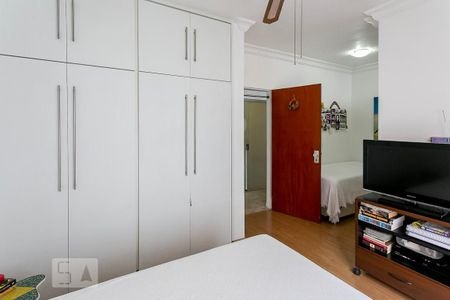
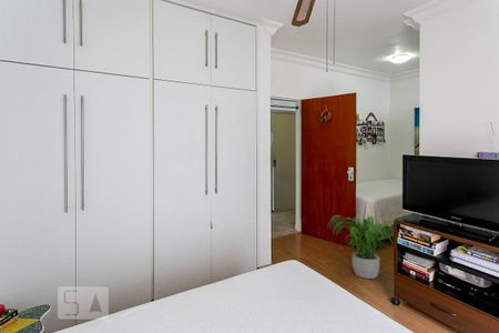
+ potted plant [327,214,395,280]
